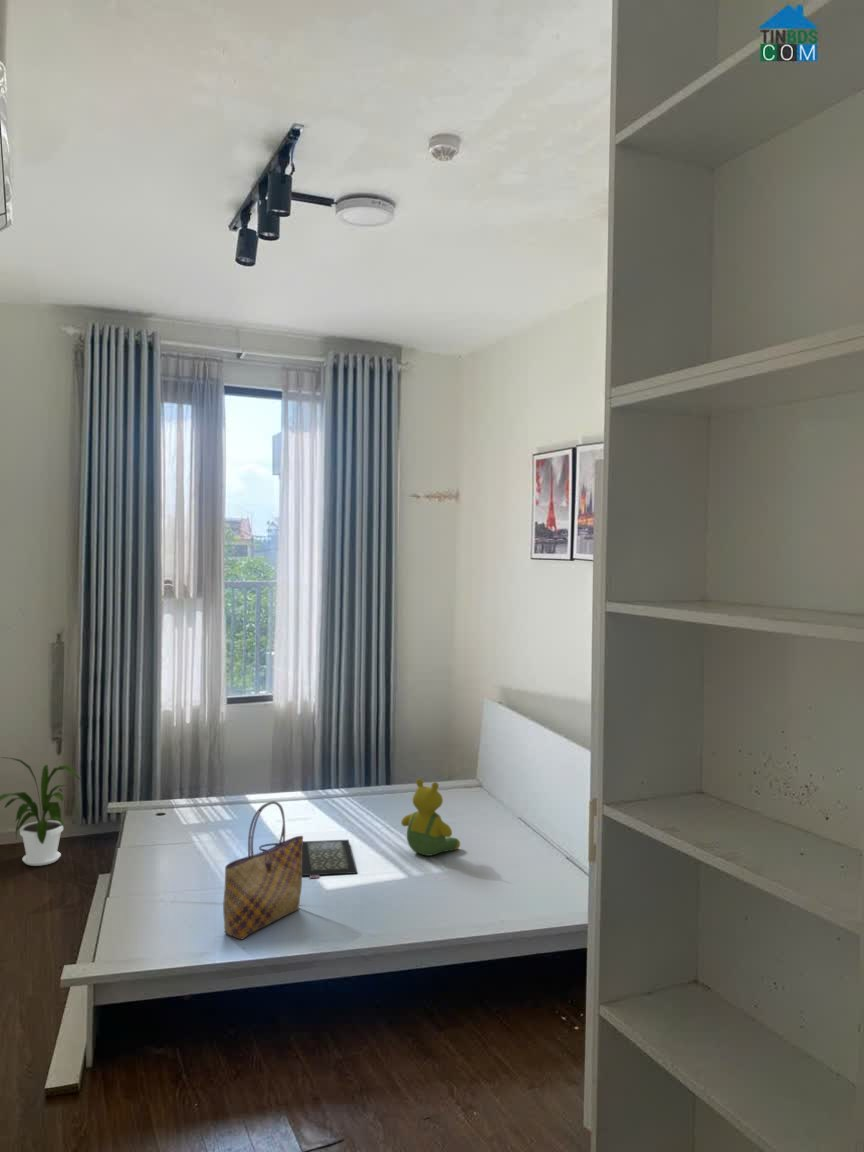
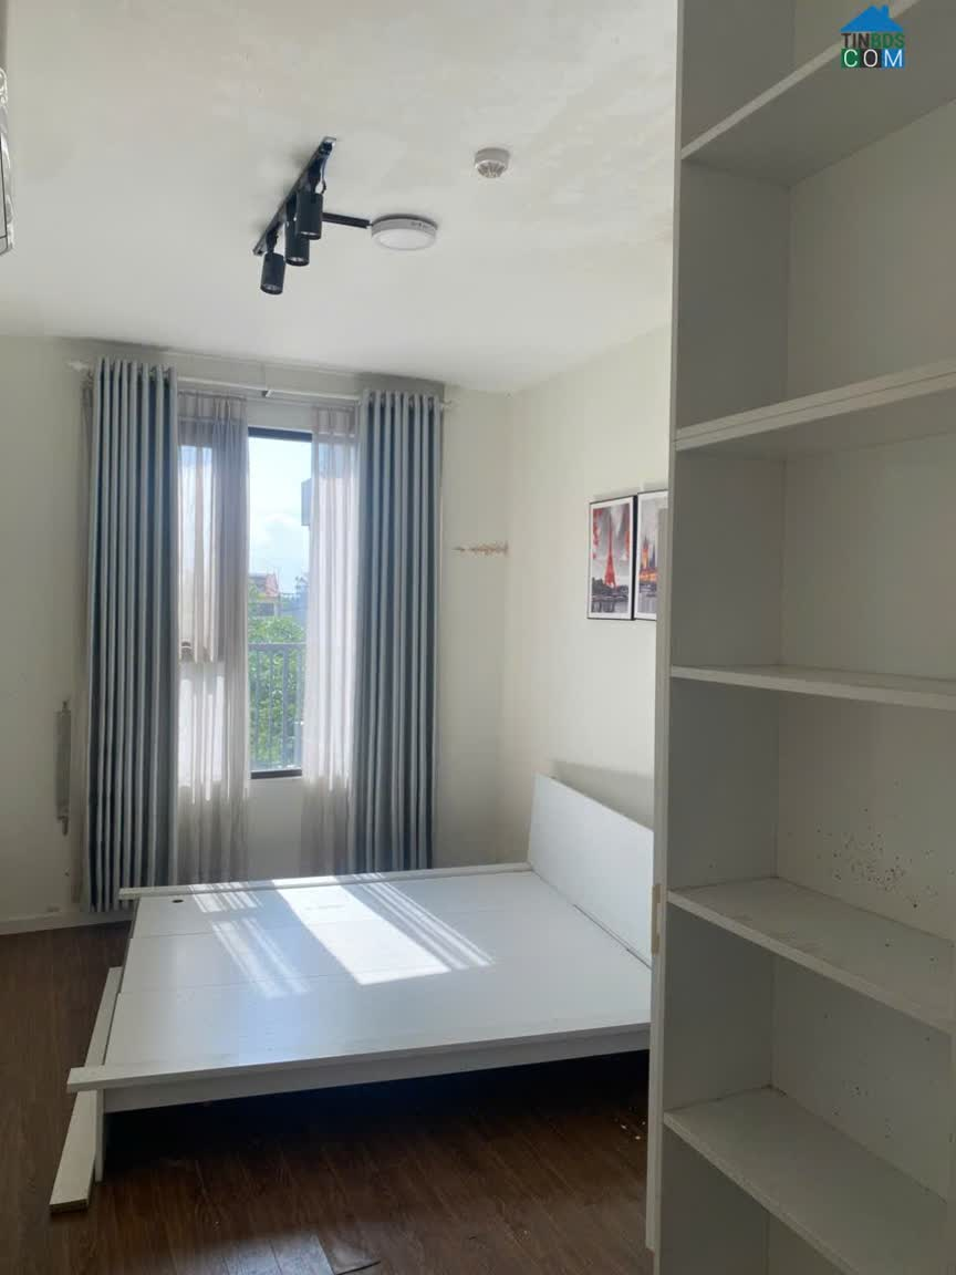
- teddy bear [400,778,461,857]
- tote bag [222,800,304,941]
- house plant [0,756,82,867]
- clutch bag [258,839,358,879]
